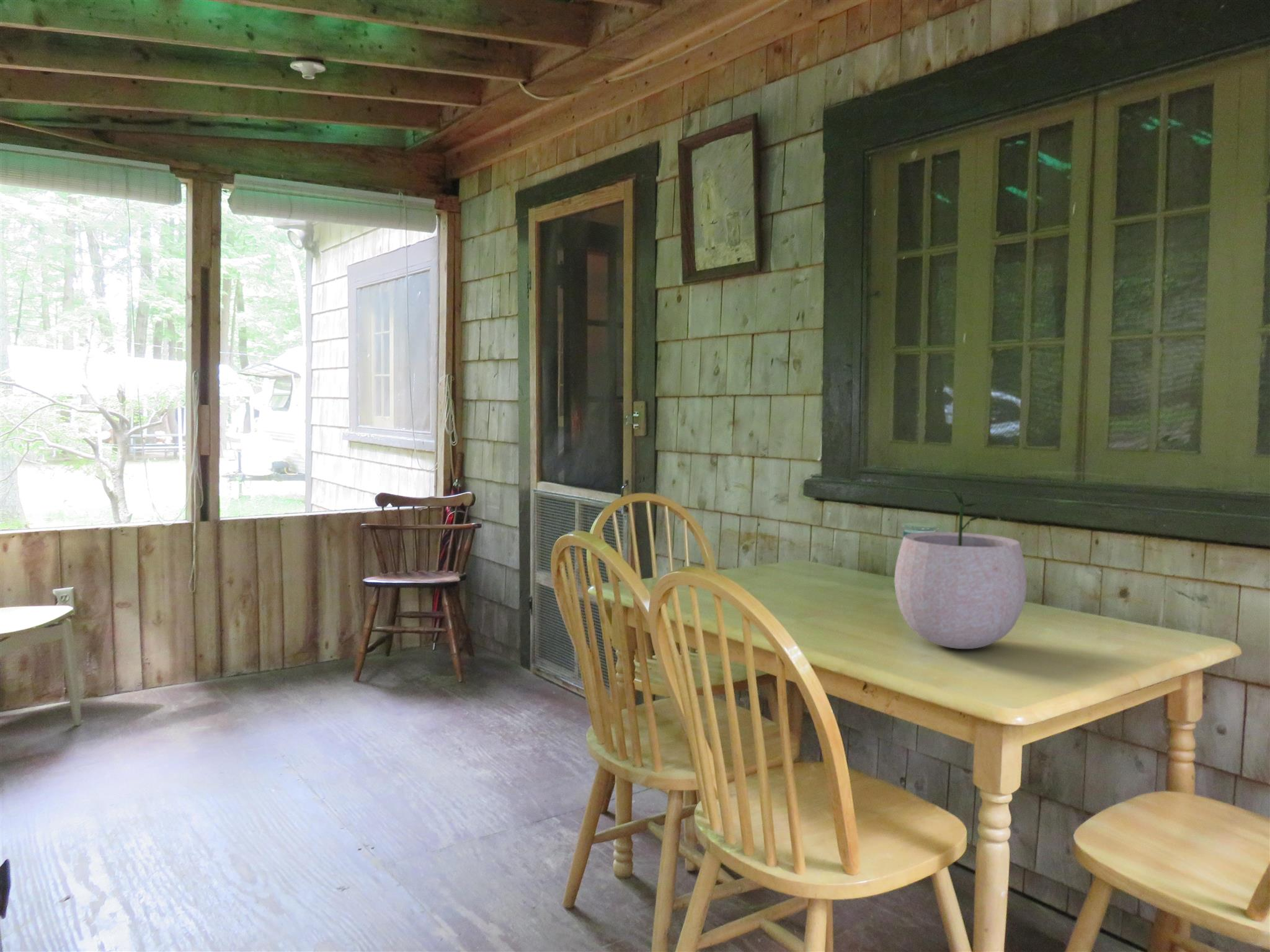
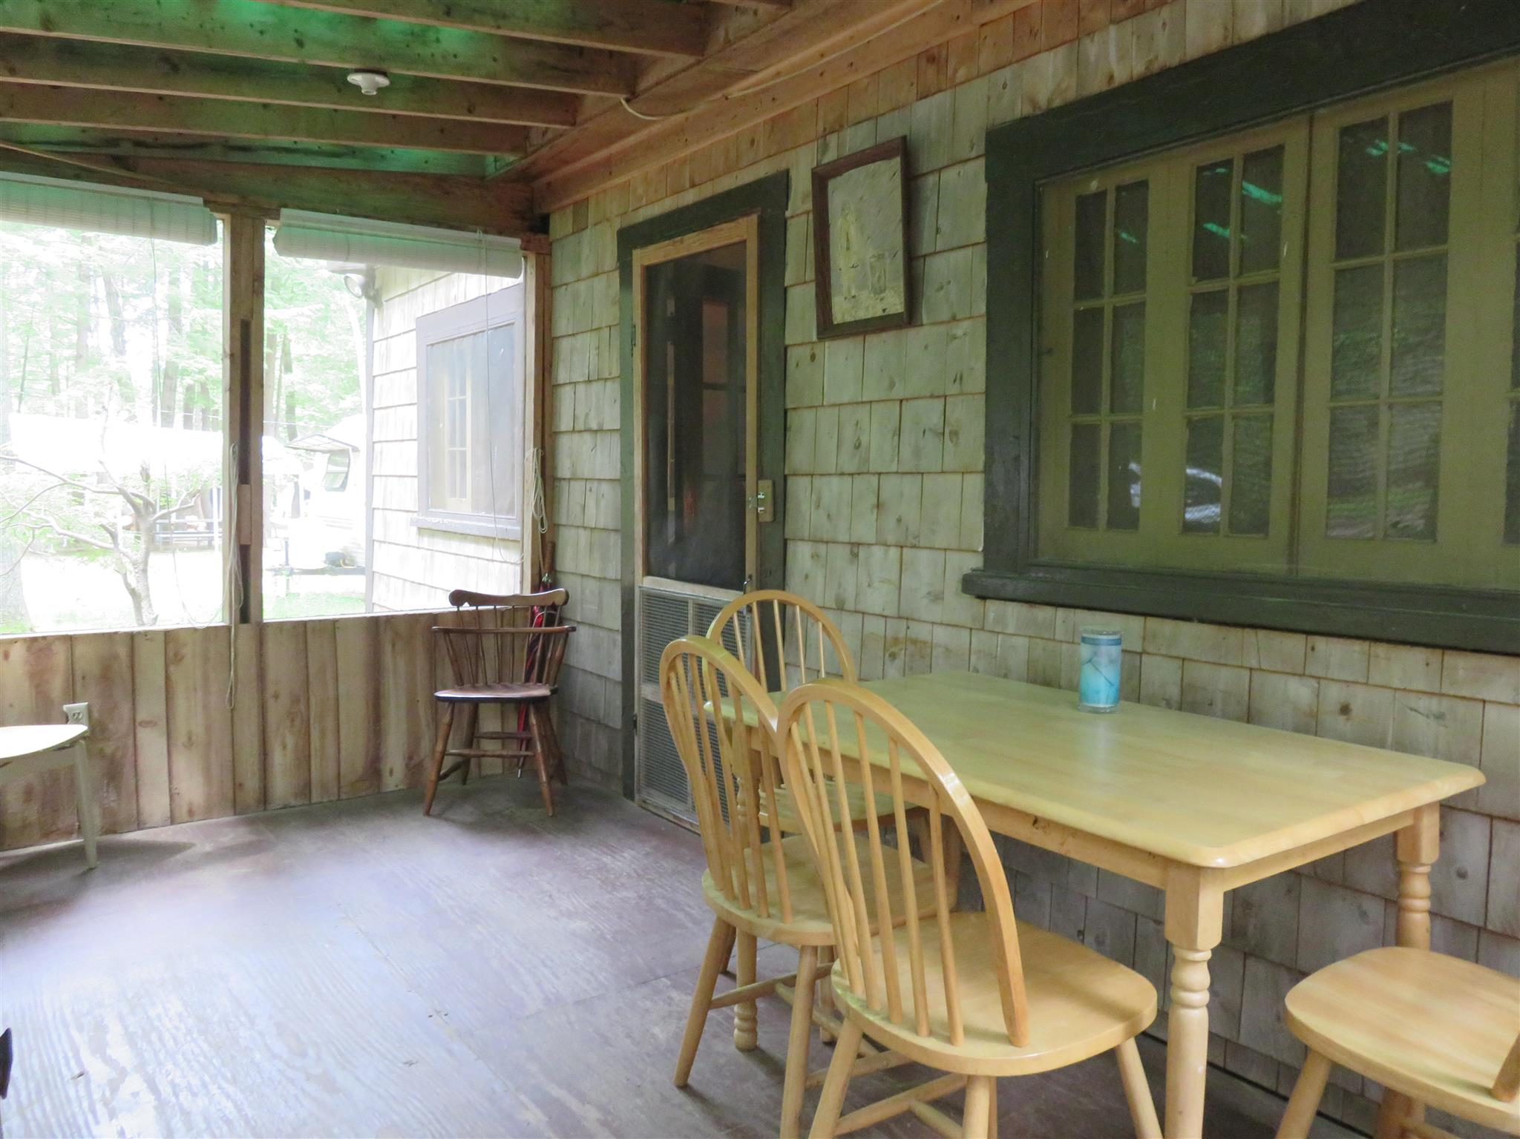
- plant pot [894,491,1028,650]
